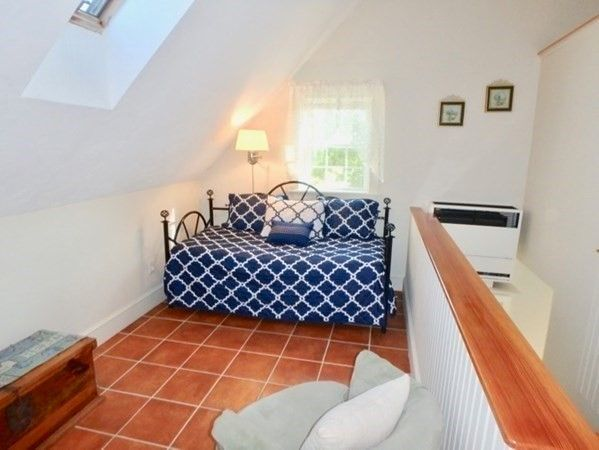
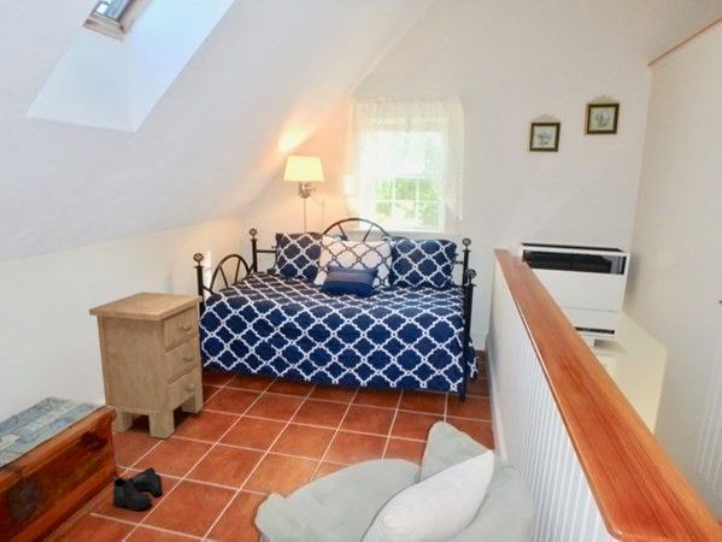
+ boots [111,466,164,511]
+ nightstand [88,291,204,440]
